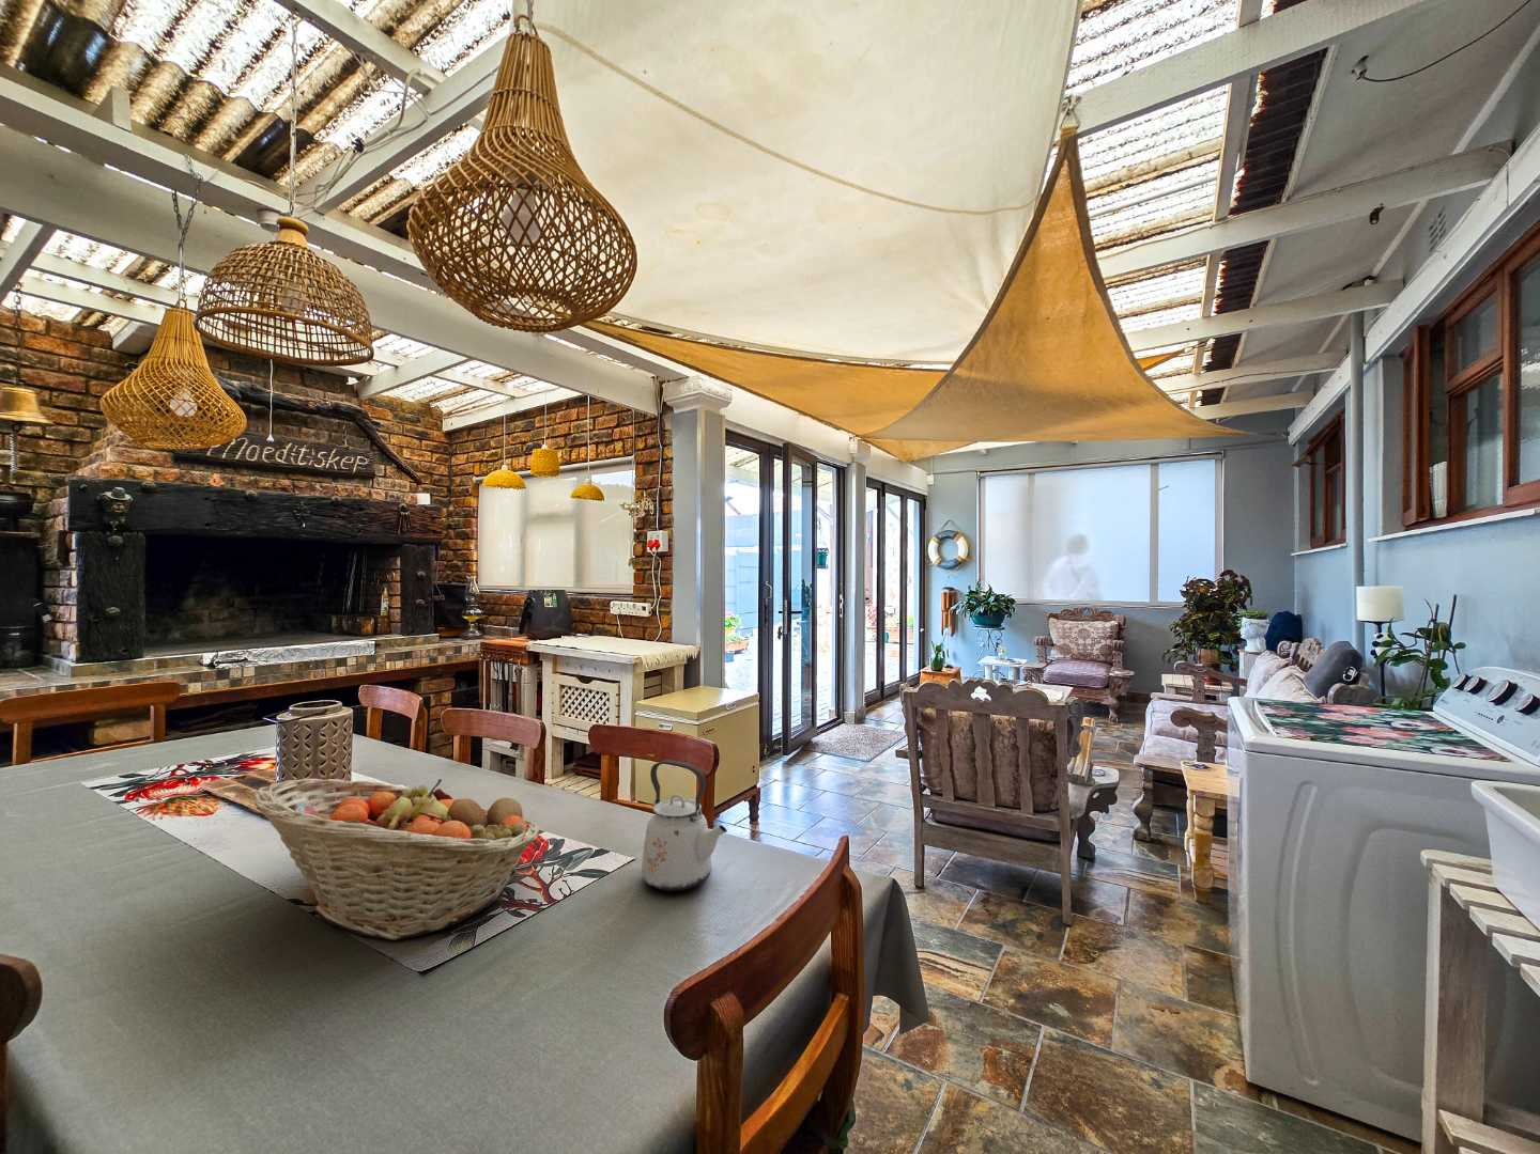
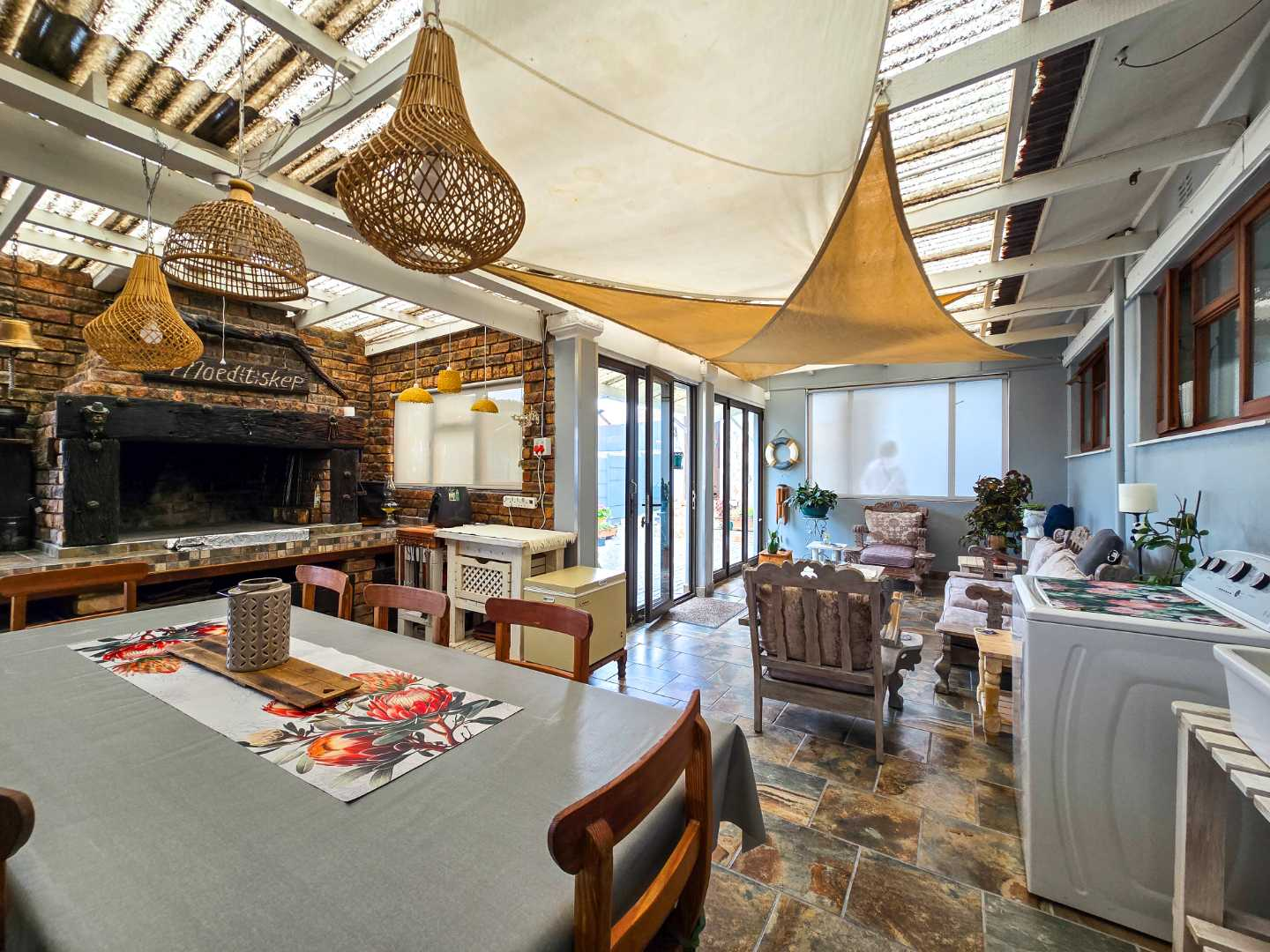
- fruit basket [252,778,541,942]
- kettle [640,759,729,892]
